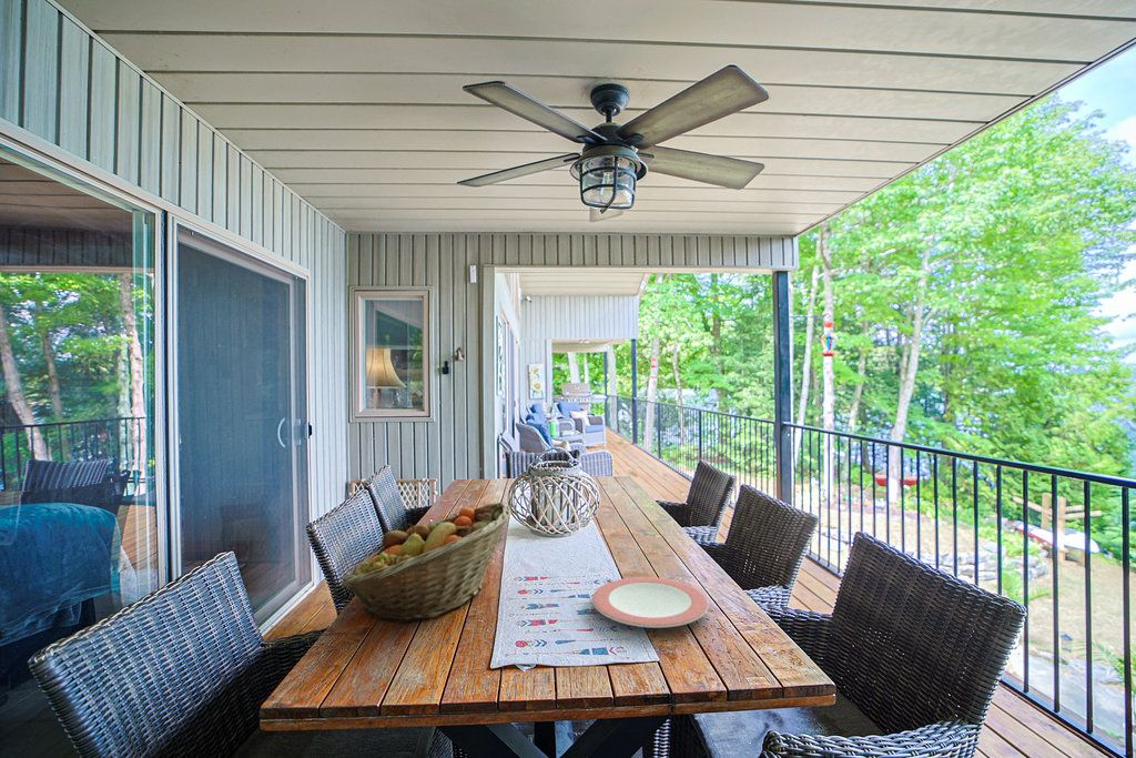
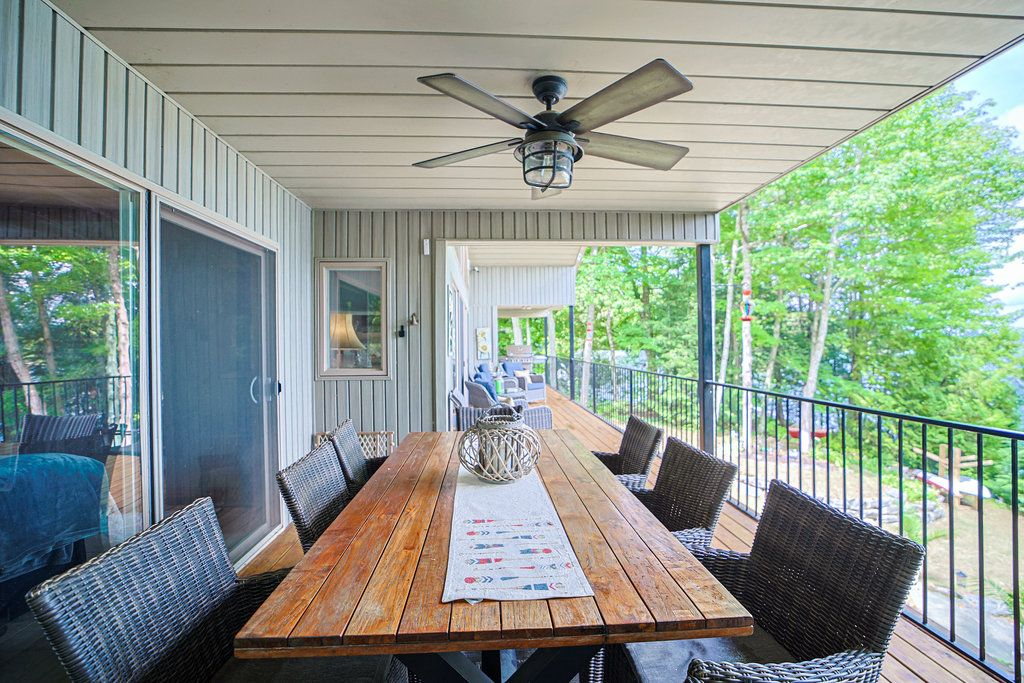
- plate [591,576,710,629]
- fruit basket [341,502,511,626]
